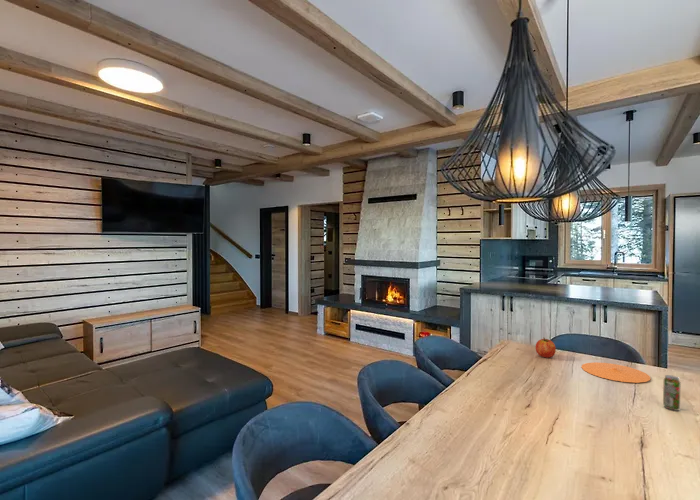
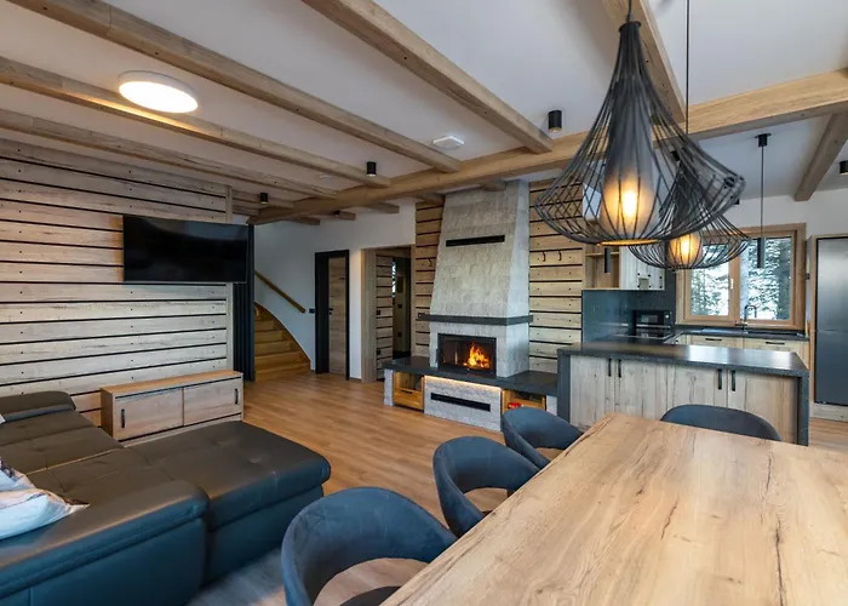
- plate [581,361,651,384]
- fruit [535,337,557,359]
- beverage can [662,374,682,412]
